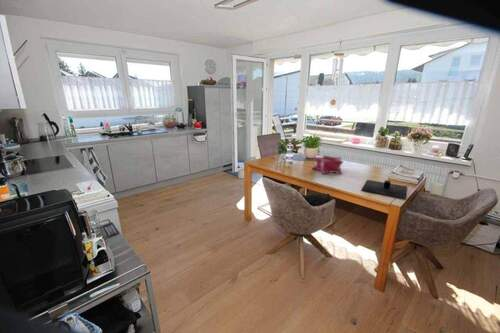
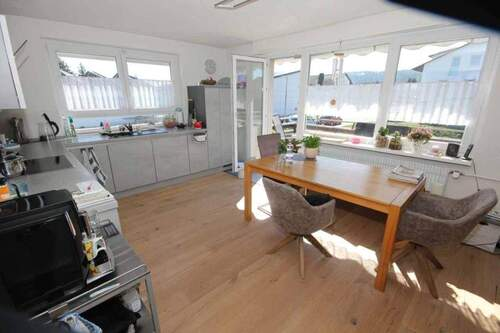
- placemat [360,179,408,200]
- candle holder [311,154,345,175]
